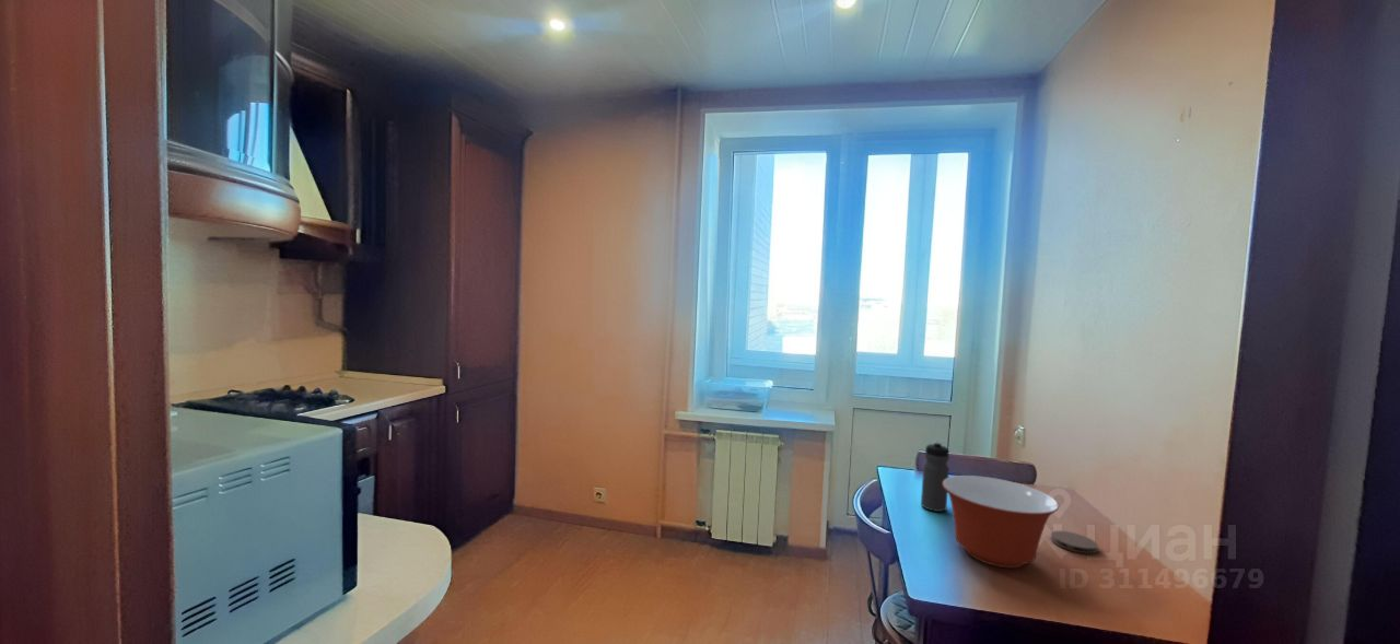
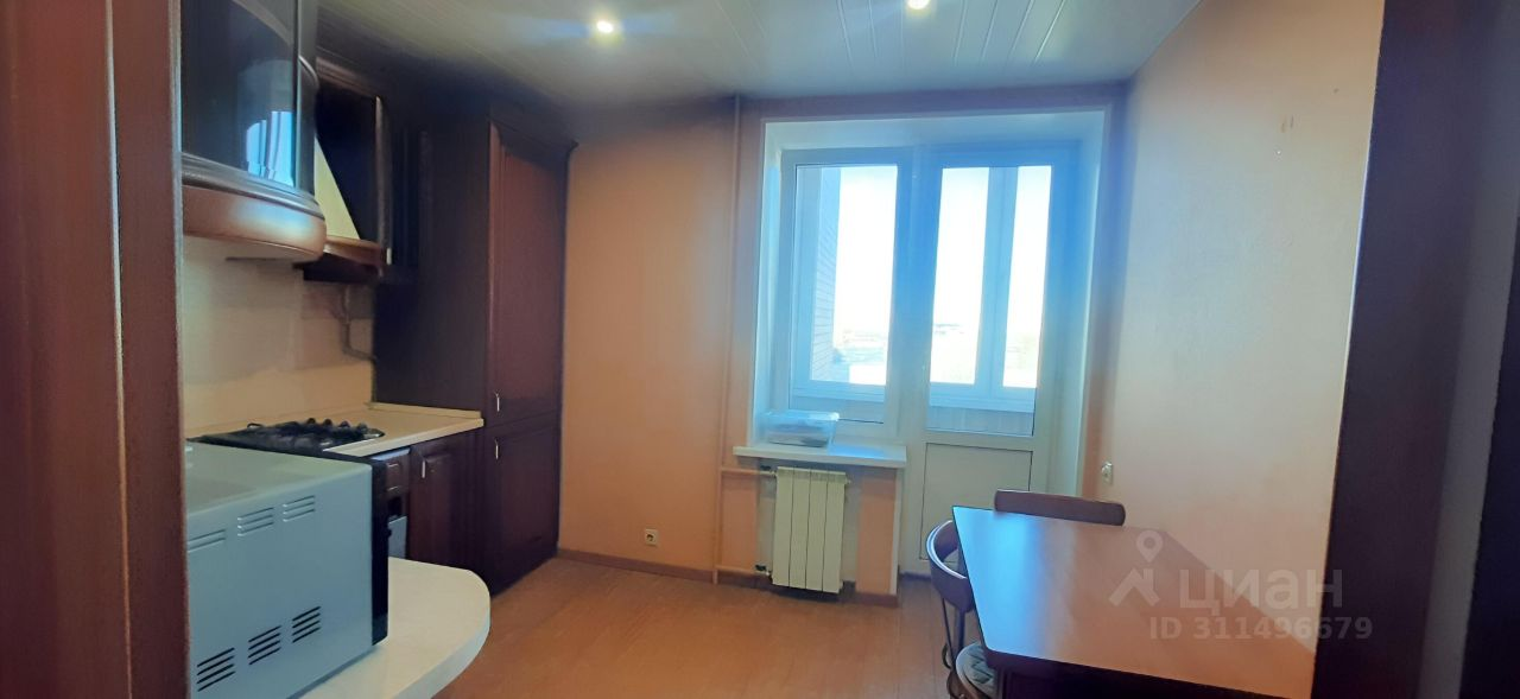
- water bottle [920,441,950,513]
- mixing bowl [943,475,1060,569]
- coaster [1050,529,1099,554]
